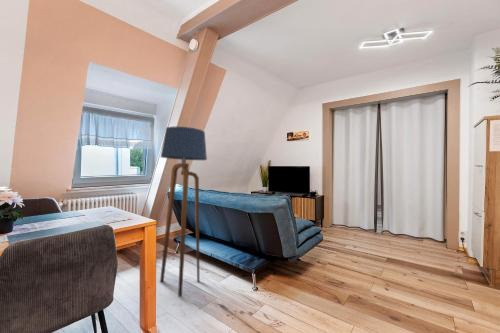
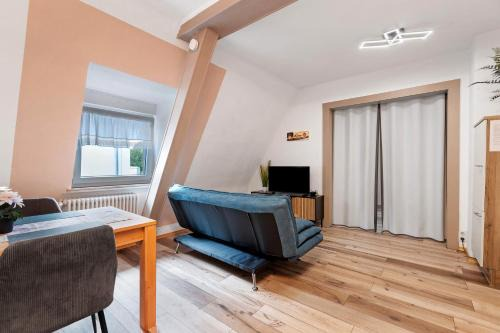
- floor lamp [159,126,208,297]
